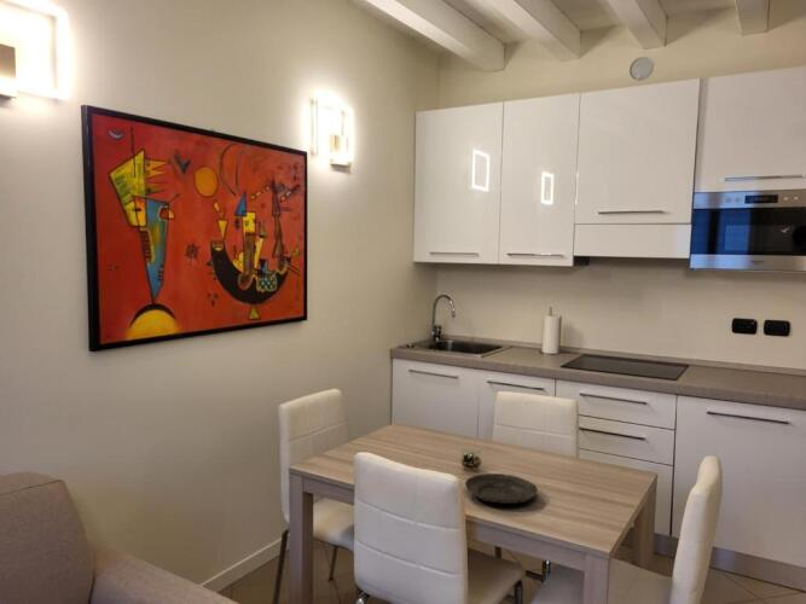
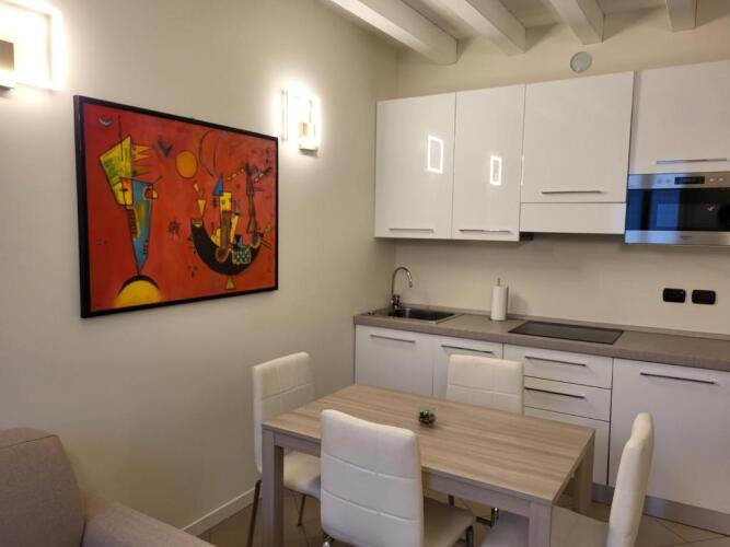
- tart tin [464,472,539,505]
